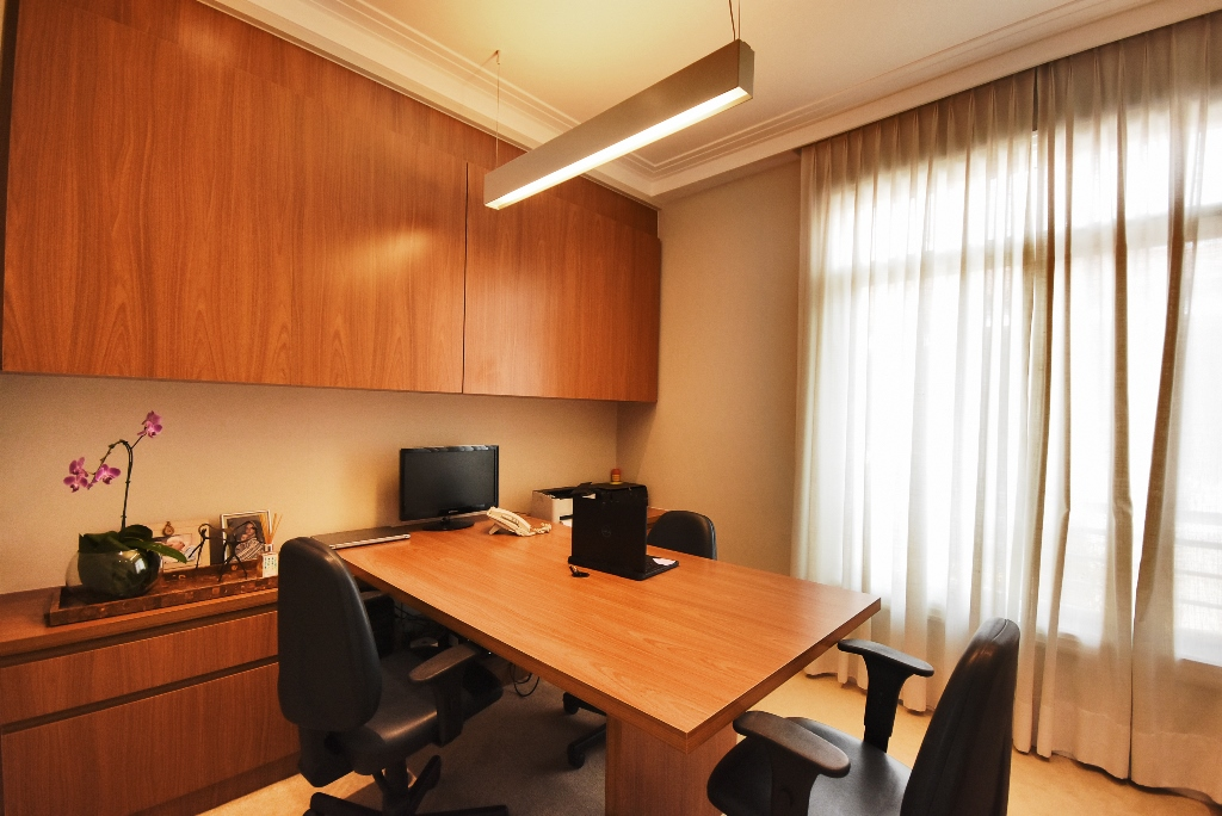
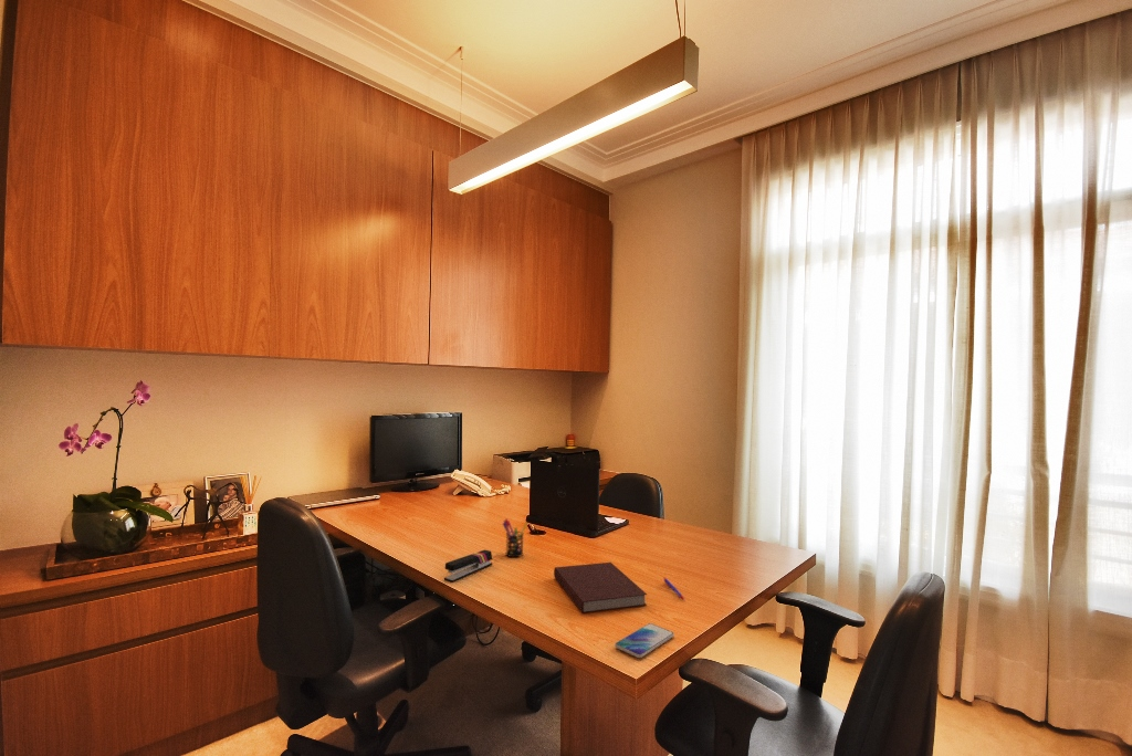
+ pen [662,577,685,601]
+ stapler [443,548,493,584]
+ notebook [553,561,648,615]
+ pen holder [502,517,528,558]
+ smartphone [614,622,675,659]
